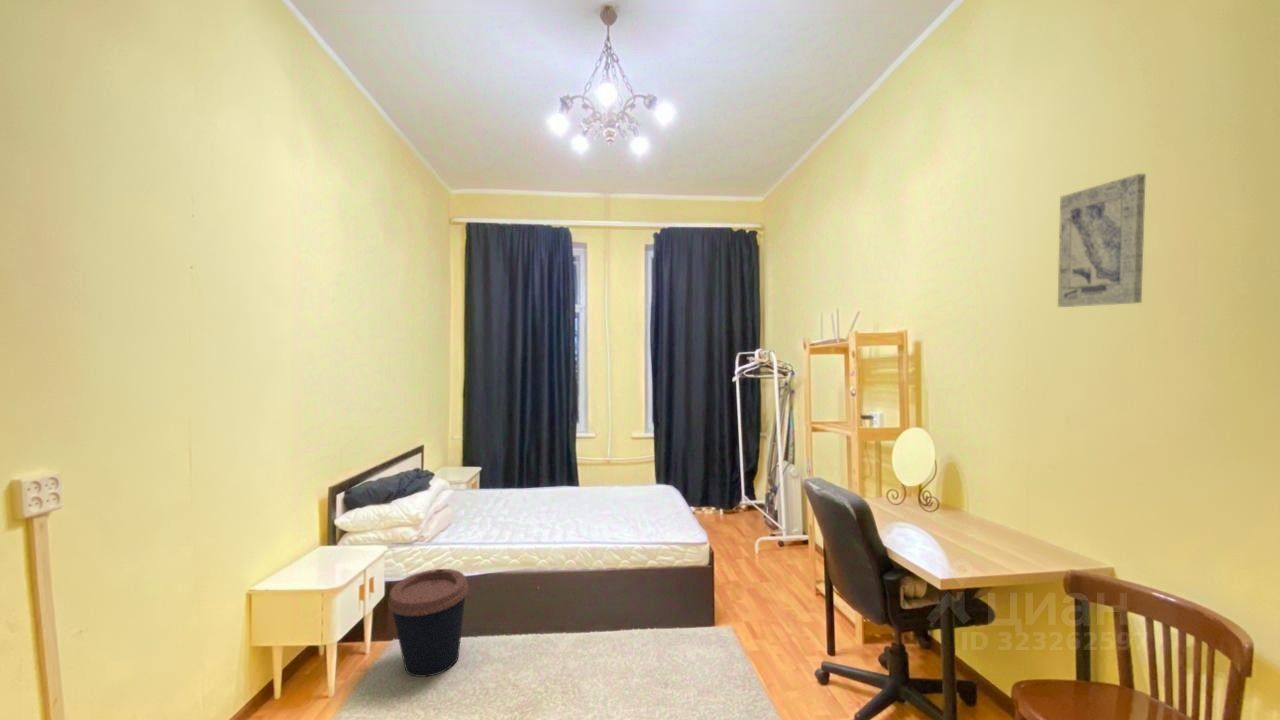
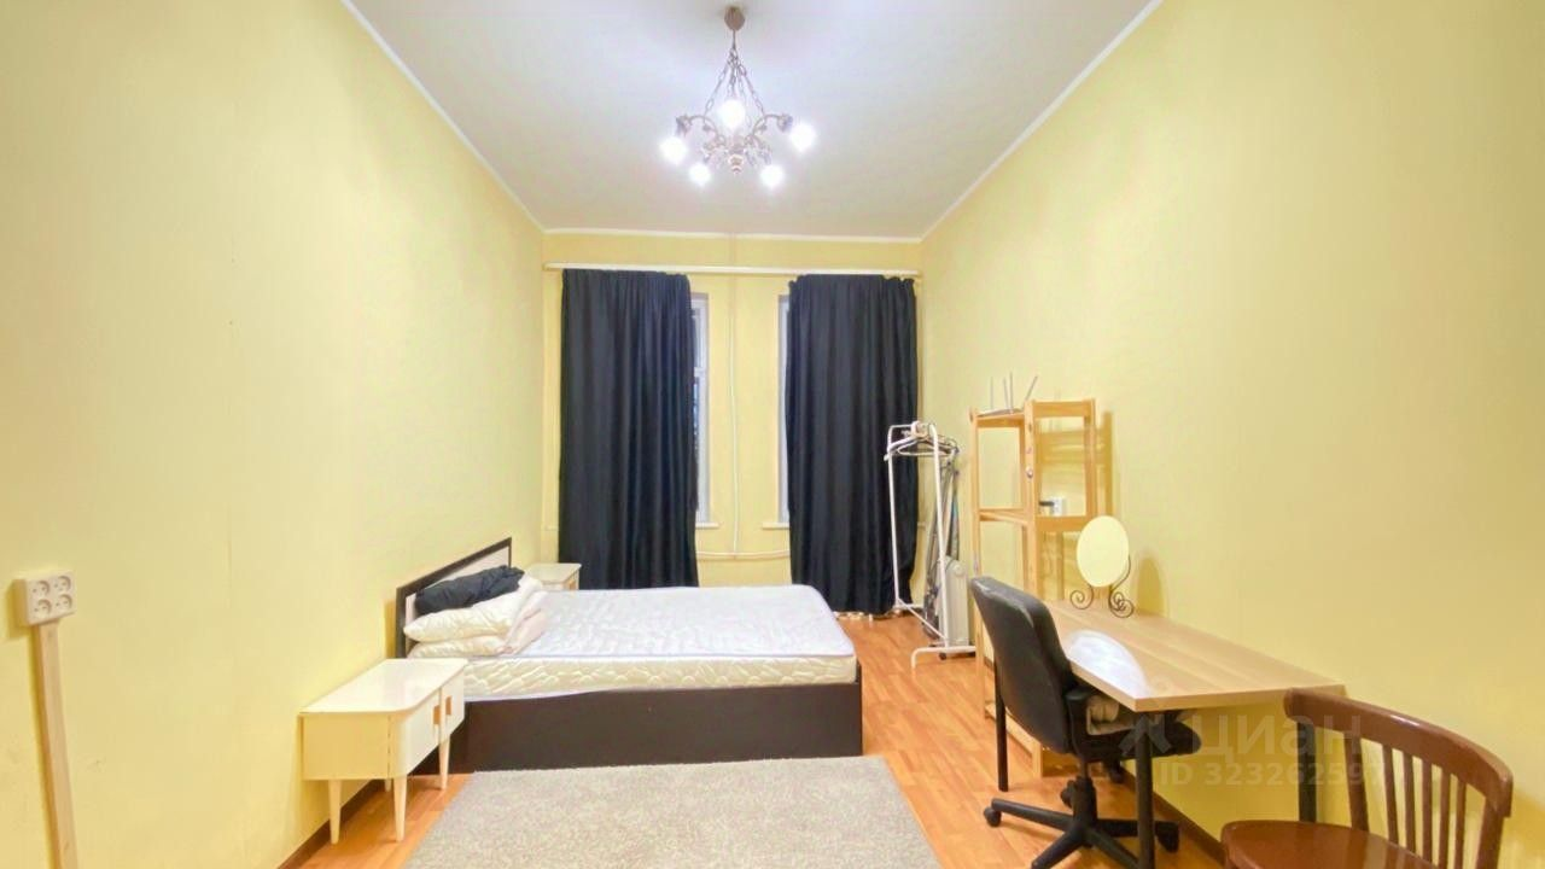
- coffee cup [387,568,469,678]
- wall art [1057,173,1147,308]
